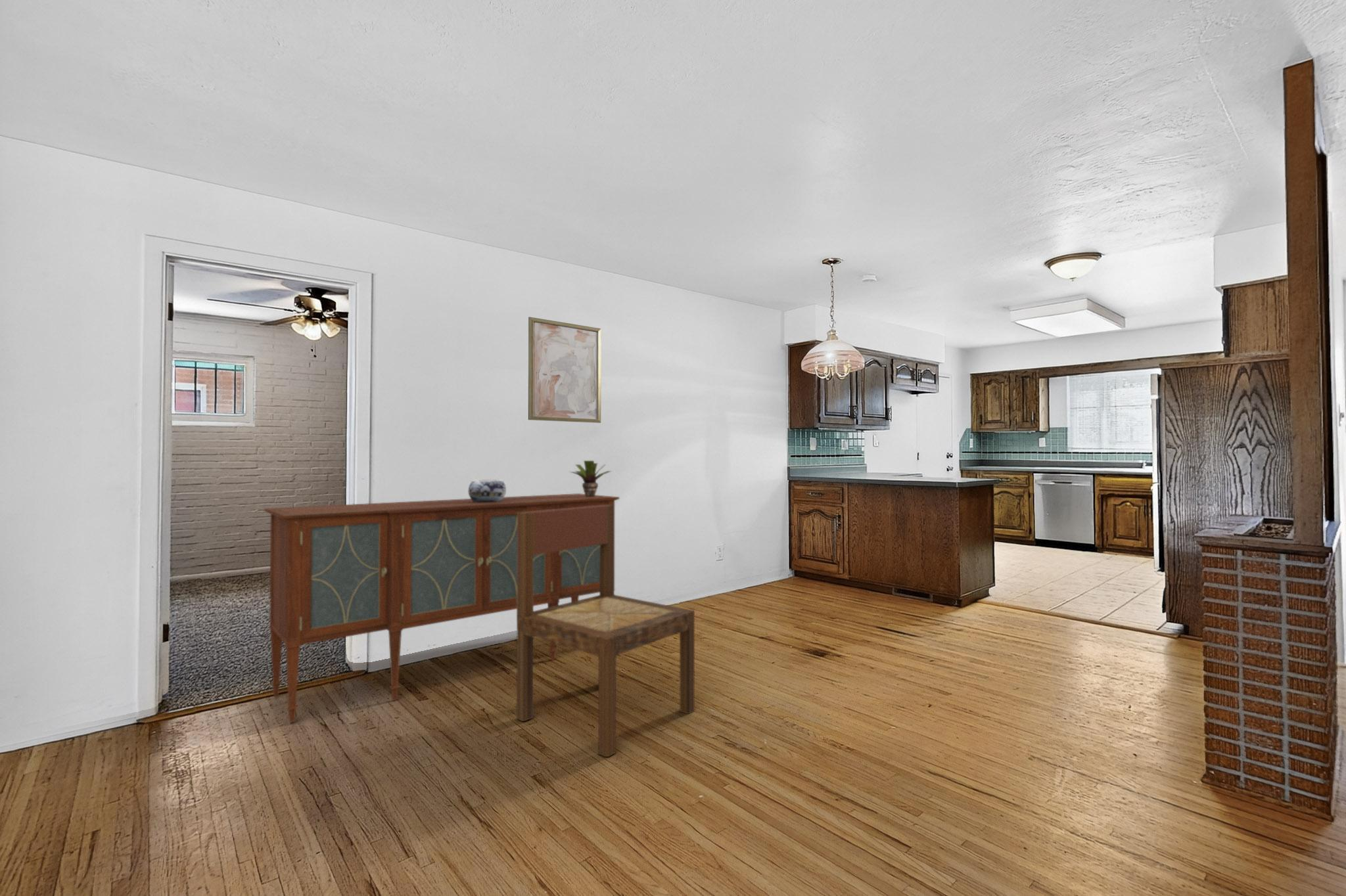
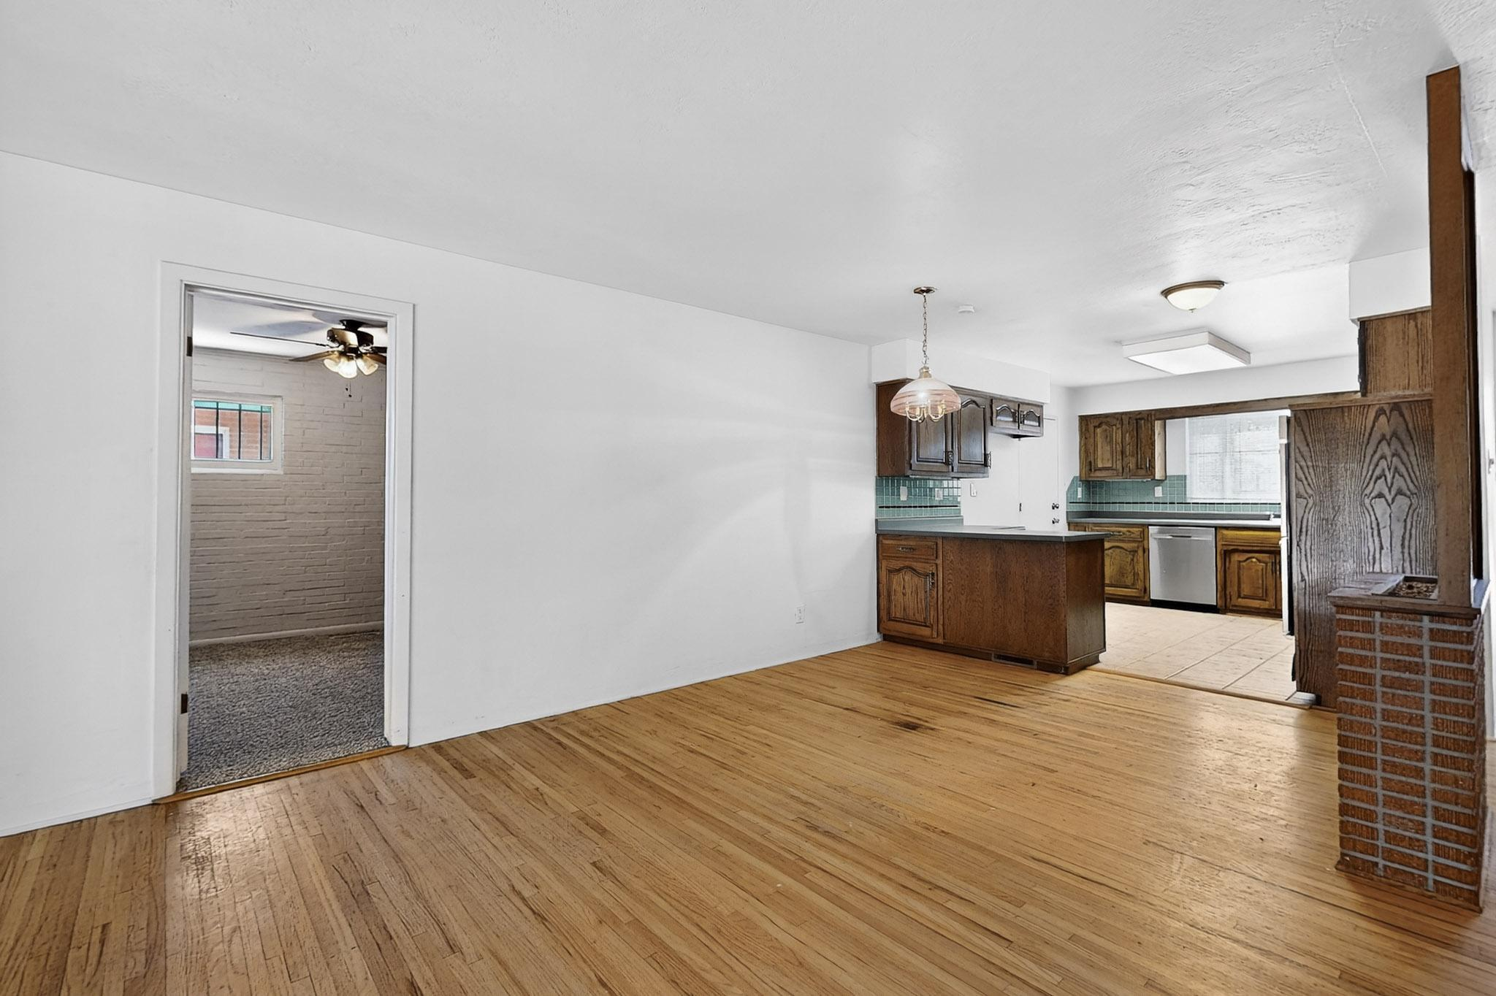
- dining chair [516,504,695,757]
- decorative bowl [468,479,507,503]
- wall art [528,317,602,424]
- sideboard [264,493,620,723]
- potted plant [569,460,613,497]
